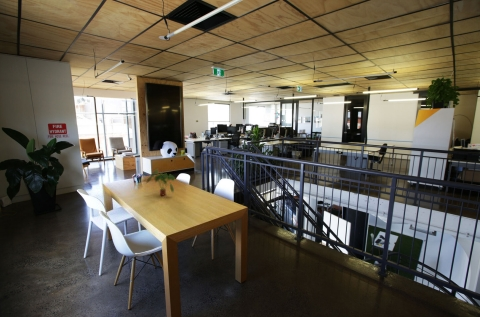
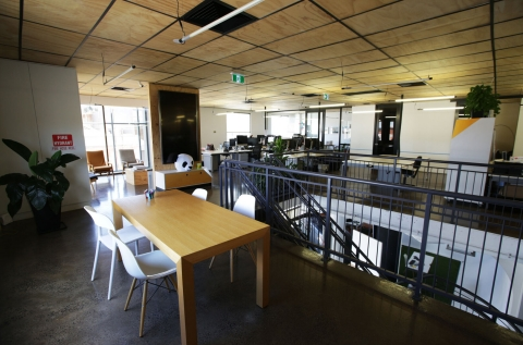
- plant [145,168,176,197]
